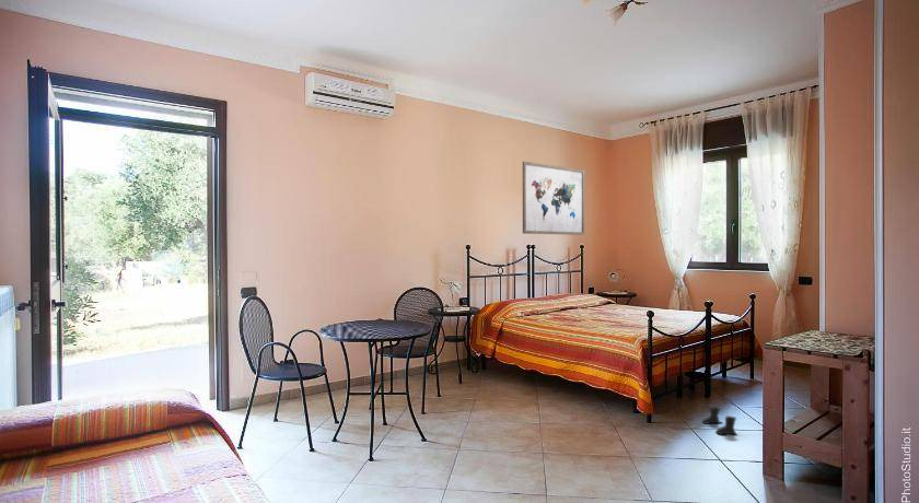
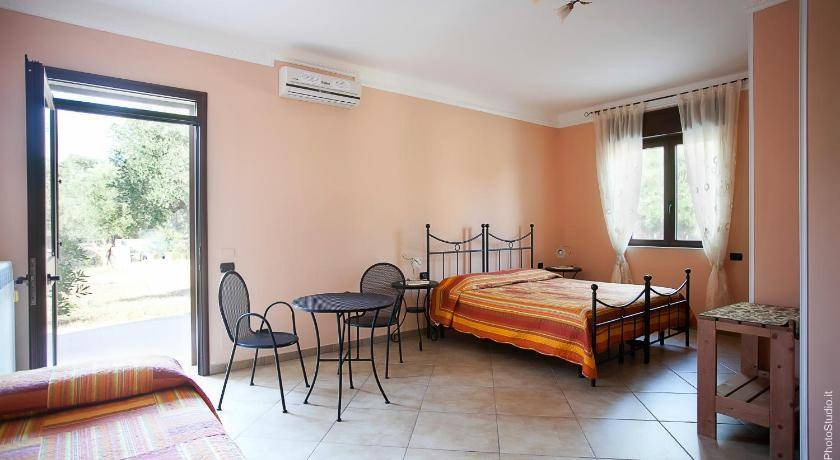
- wall art [522,161,585,236]
- boots [701,406,738,435]
